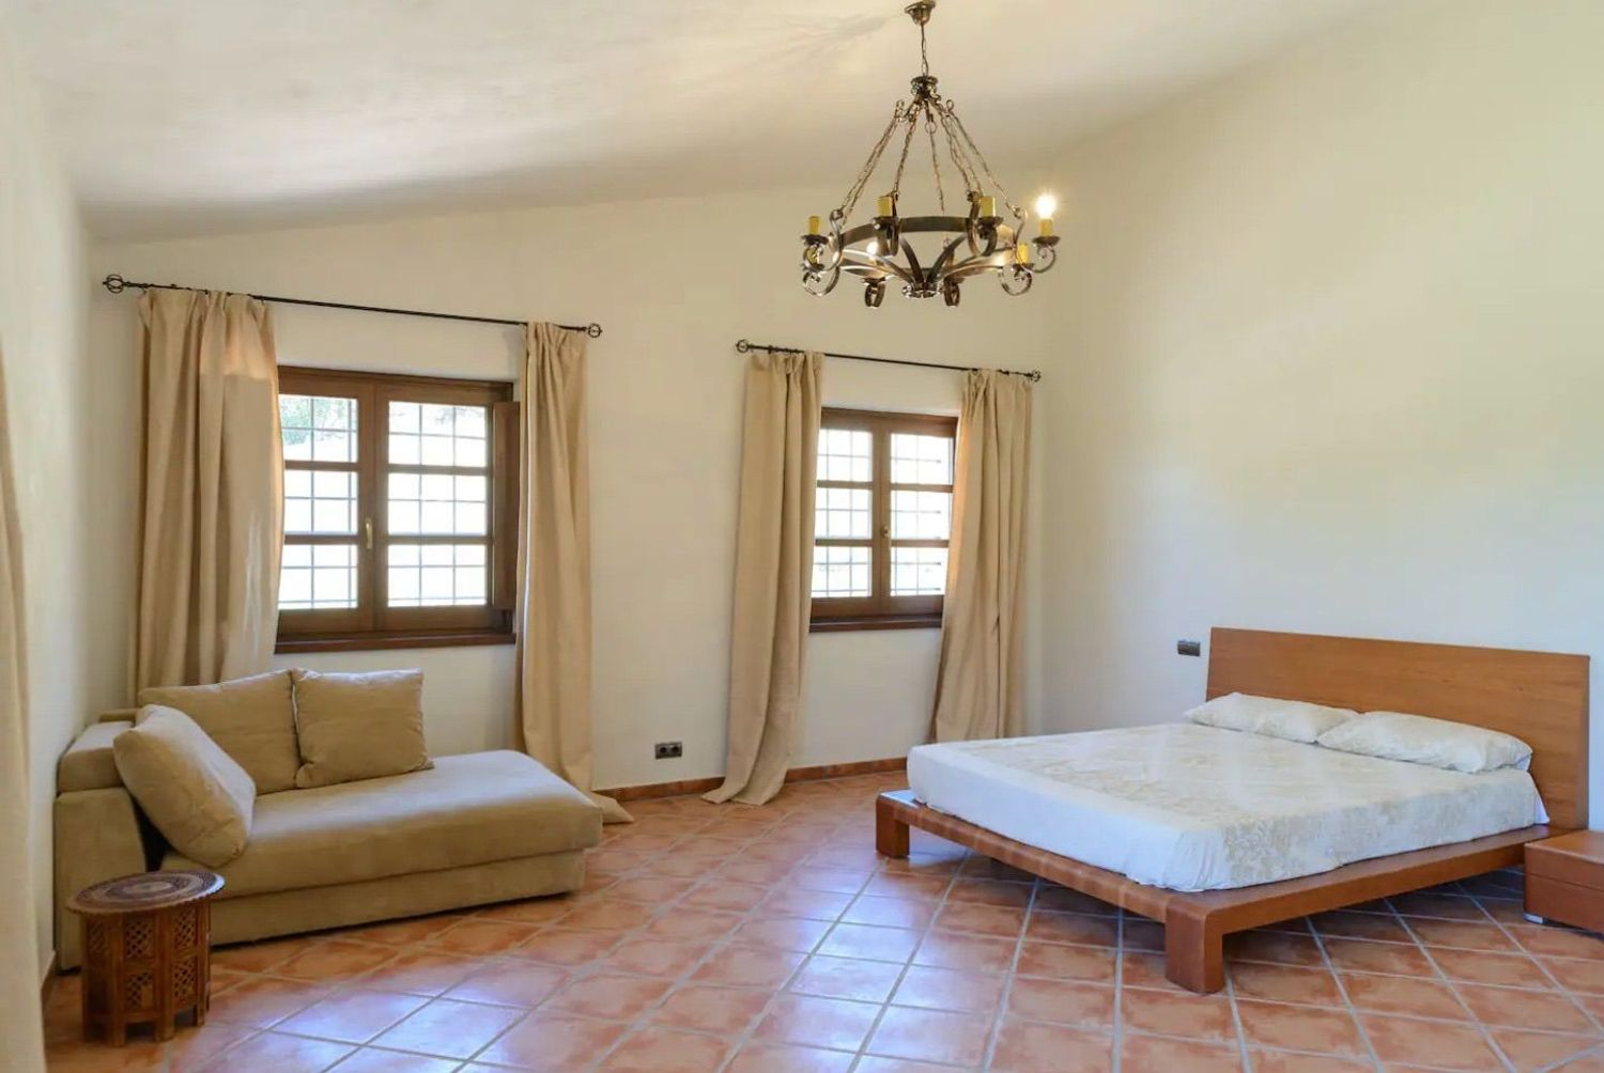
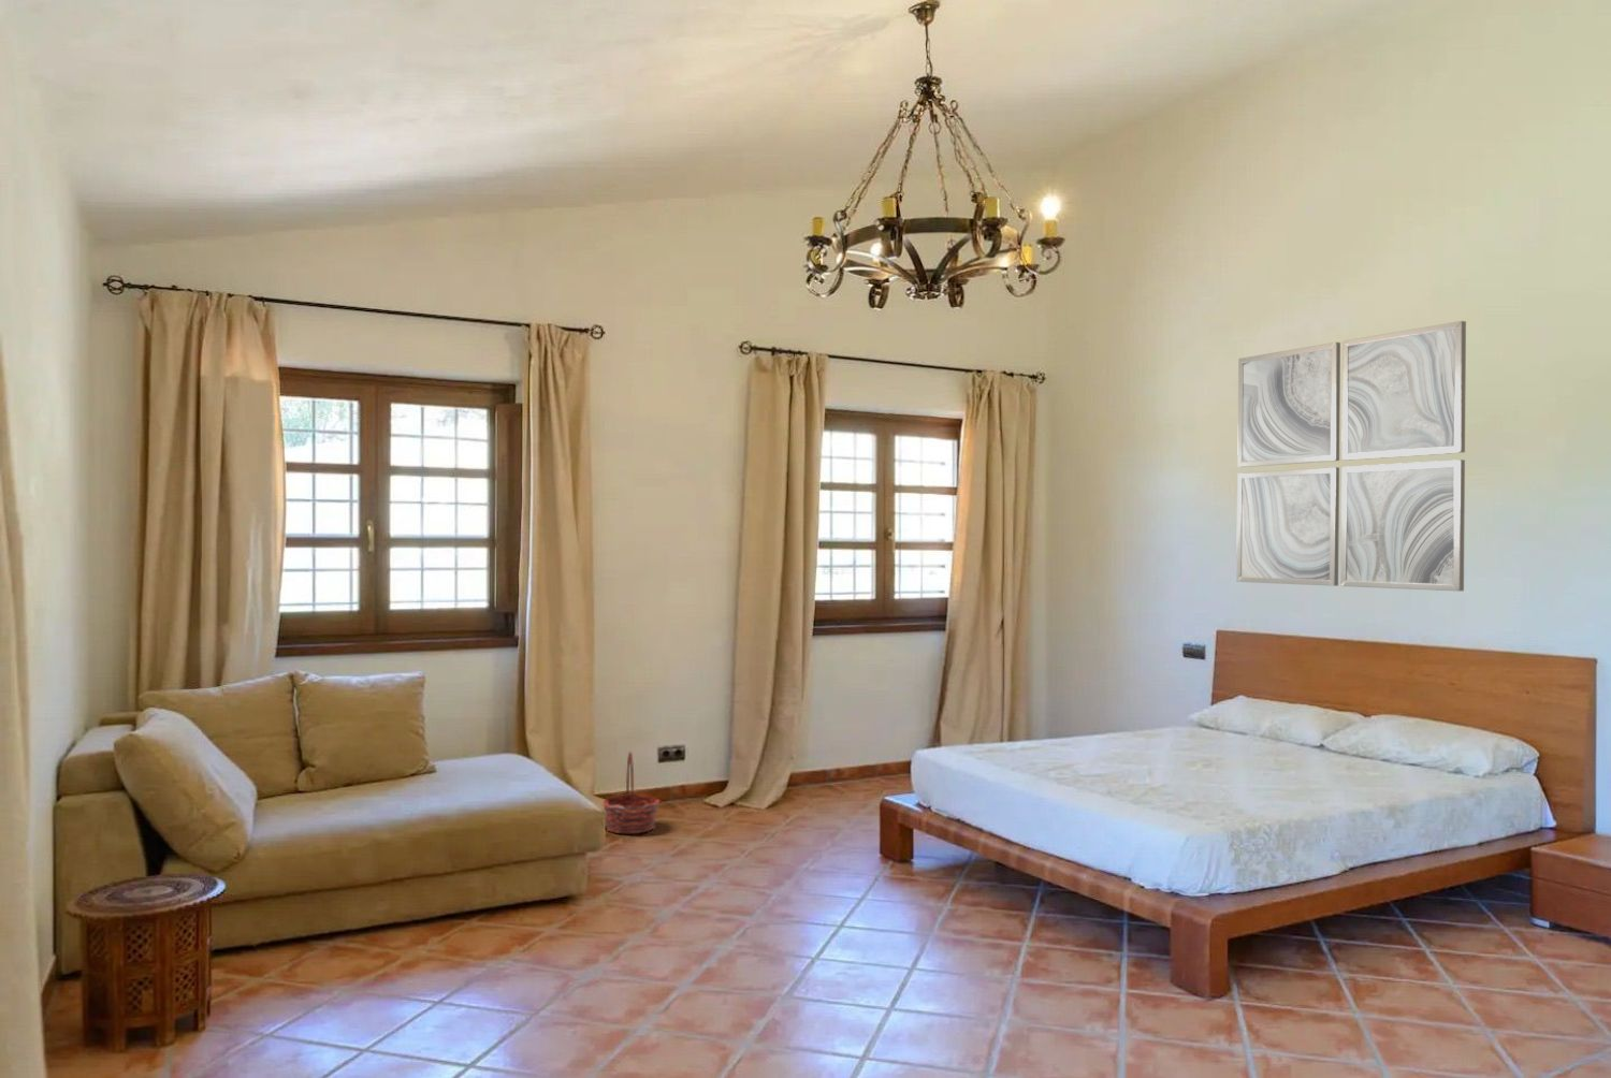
+ wall art [1236,320,1467,593]
+ basket [600,751,661,835]
